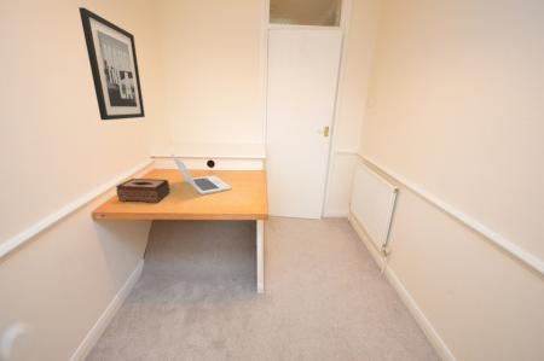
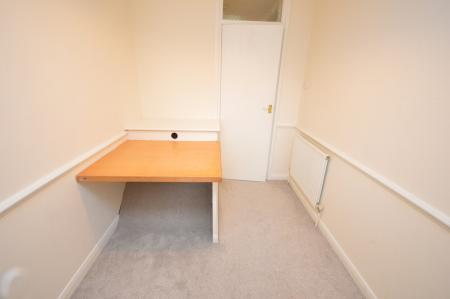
- laptop [170,153,233,196]
- wall art [77,6,146,121]
- tissue box [115,177,170,204]
